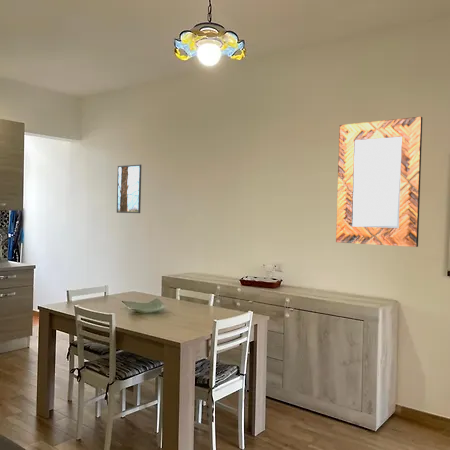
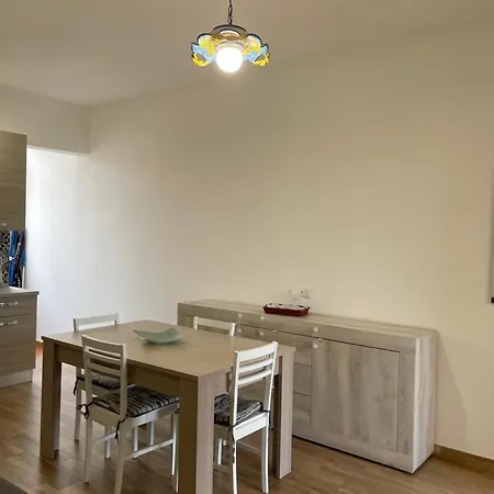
- home mirror [335,116,423,248]
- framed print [116,163,142,214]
